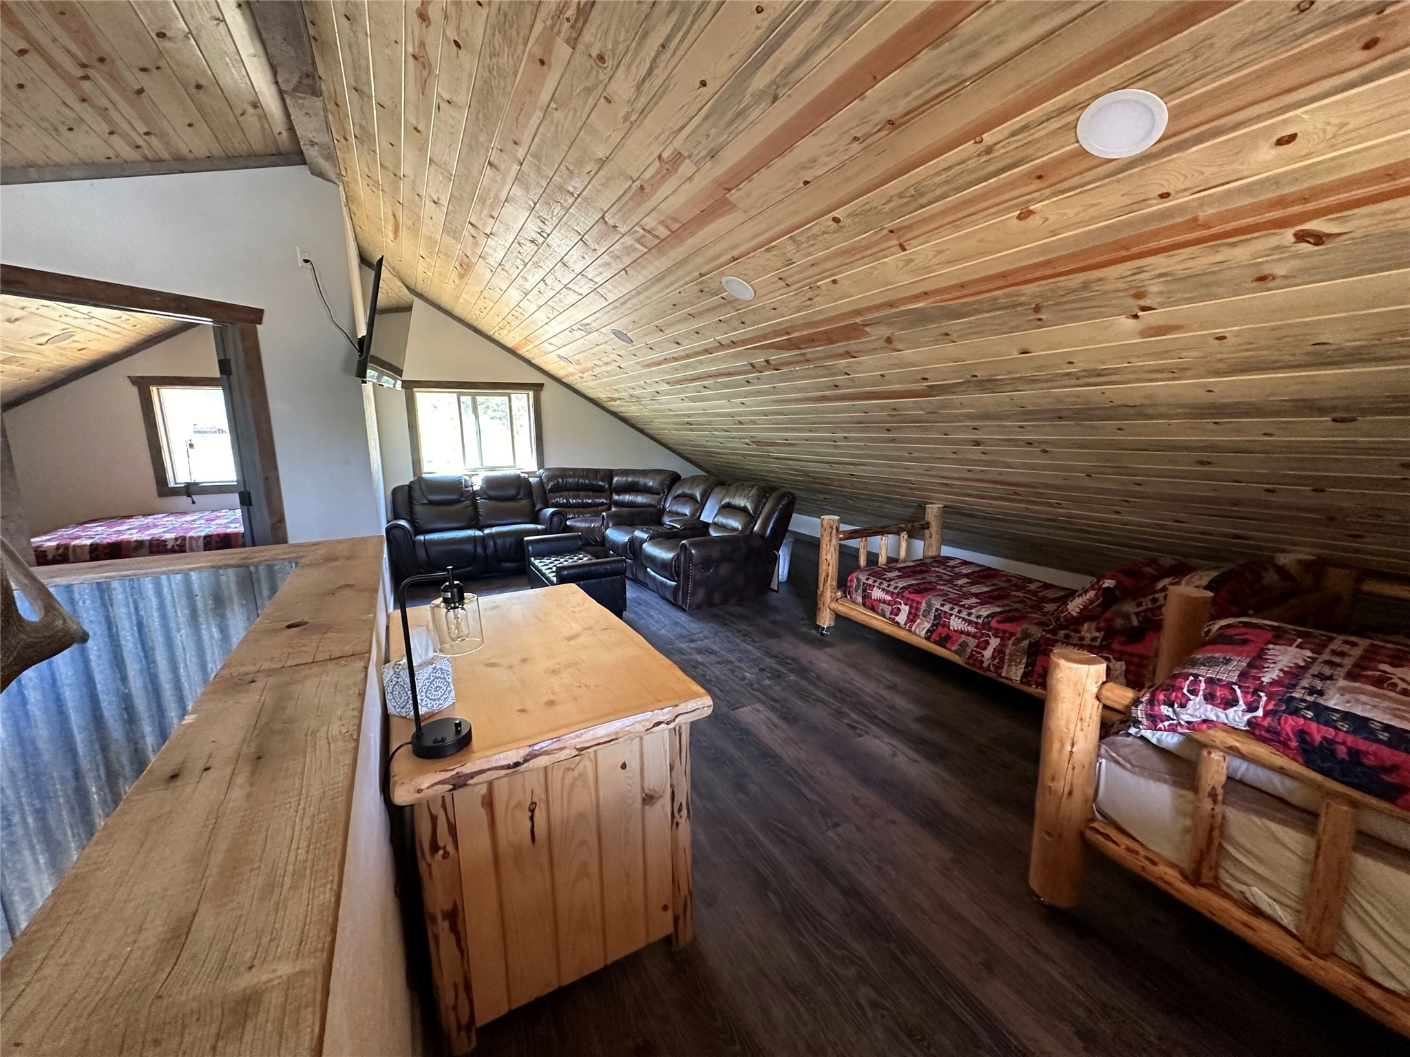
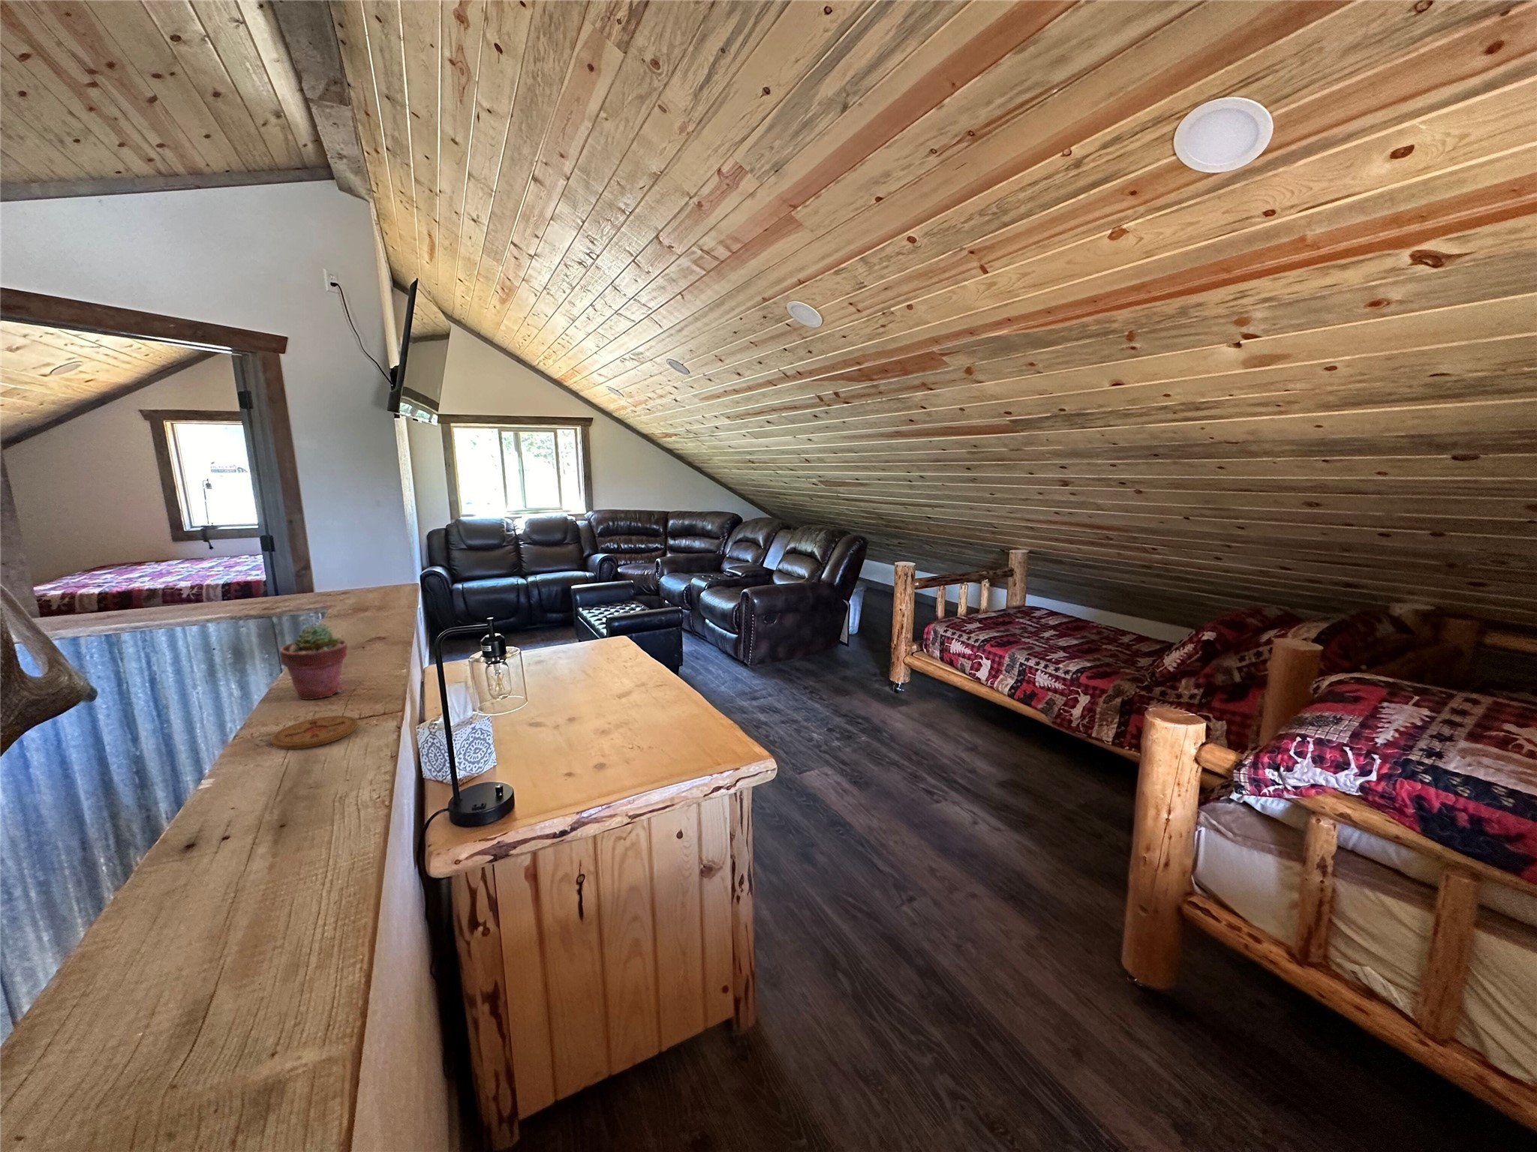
+ potted succulent [280,622,349,701]
+ coaster [270,715,359,750]
